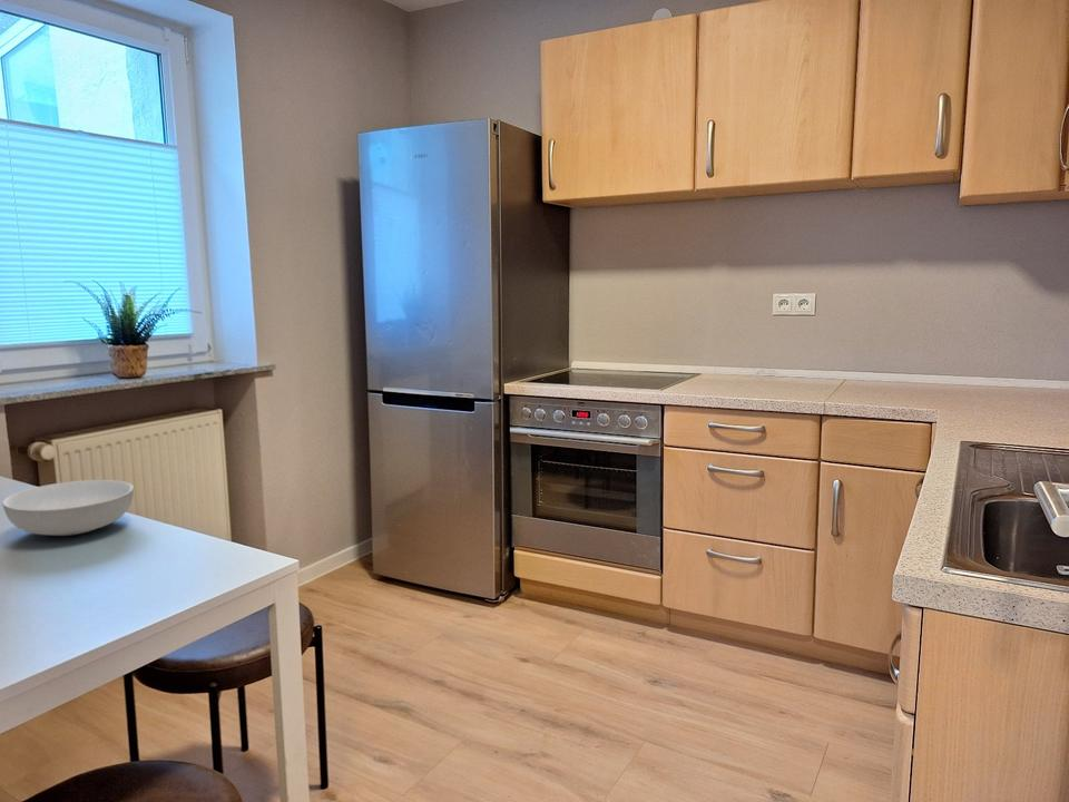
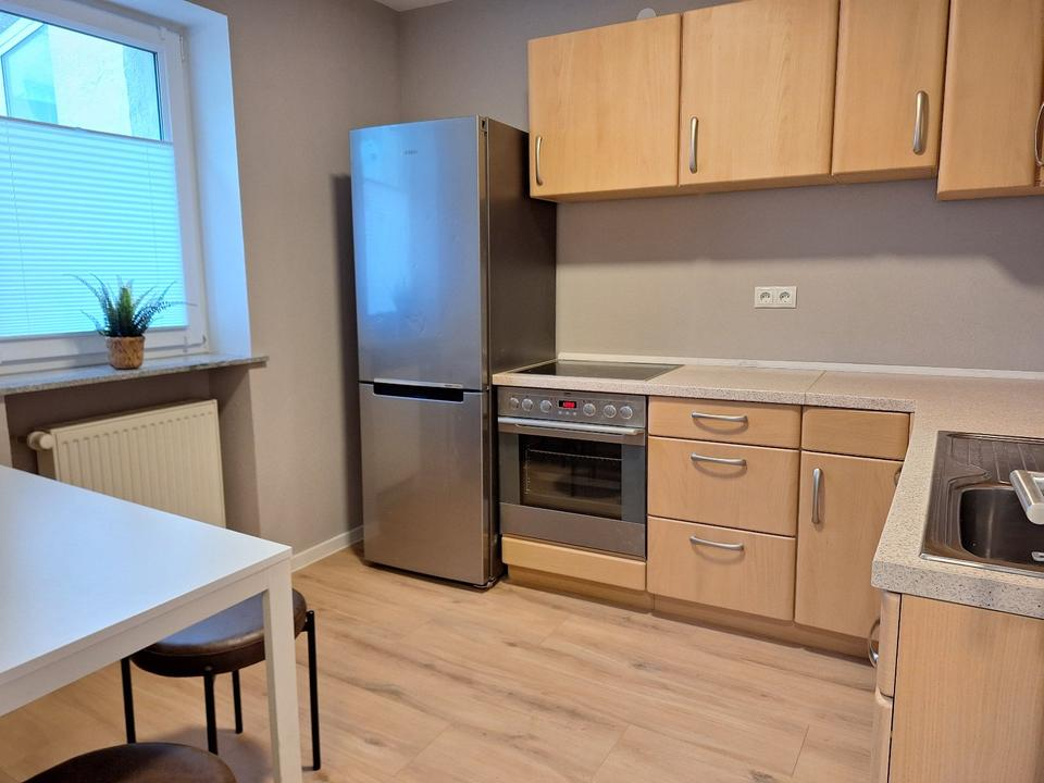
- serving bowl [1,479,135,537]
